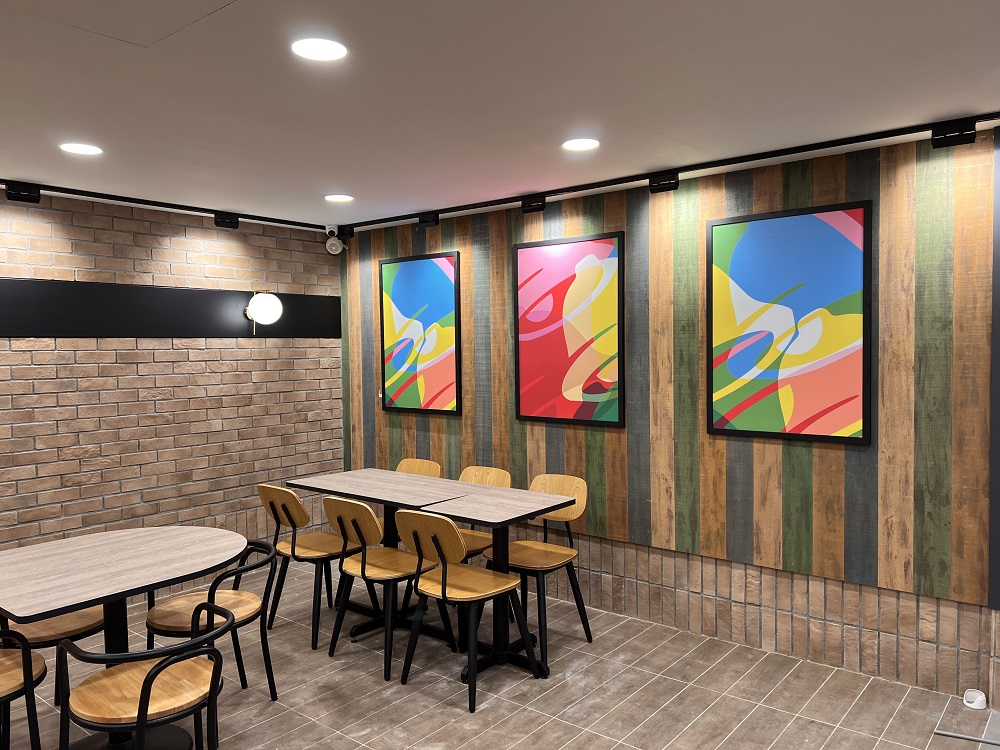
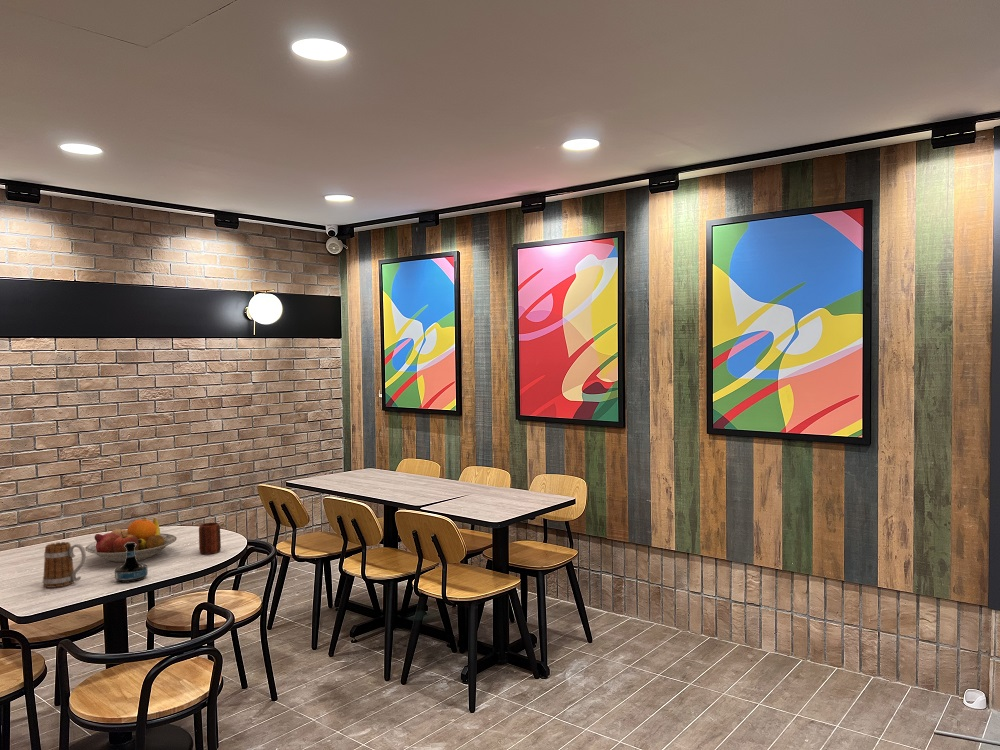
+ fruit bowl [84,516,178,563]
+ mug [198,522,222,555]
+ mug [42,541,87,589]
+ tequila bottle [114,542,149,584]
